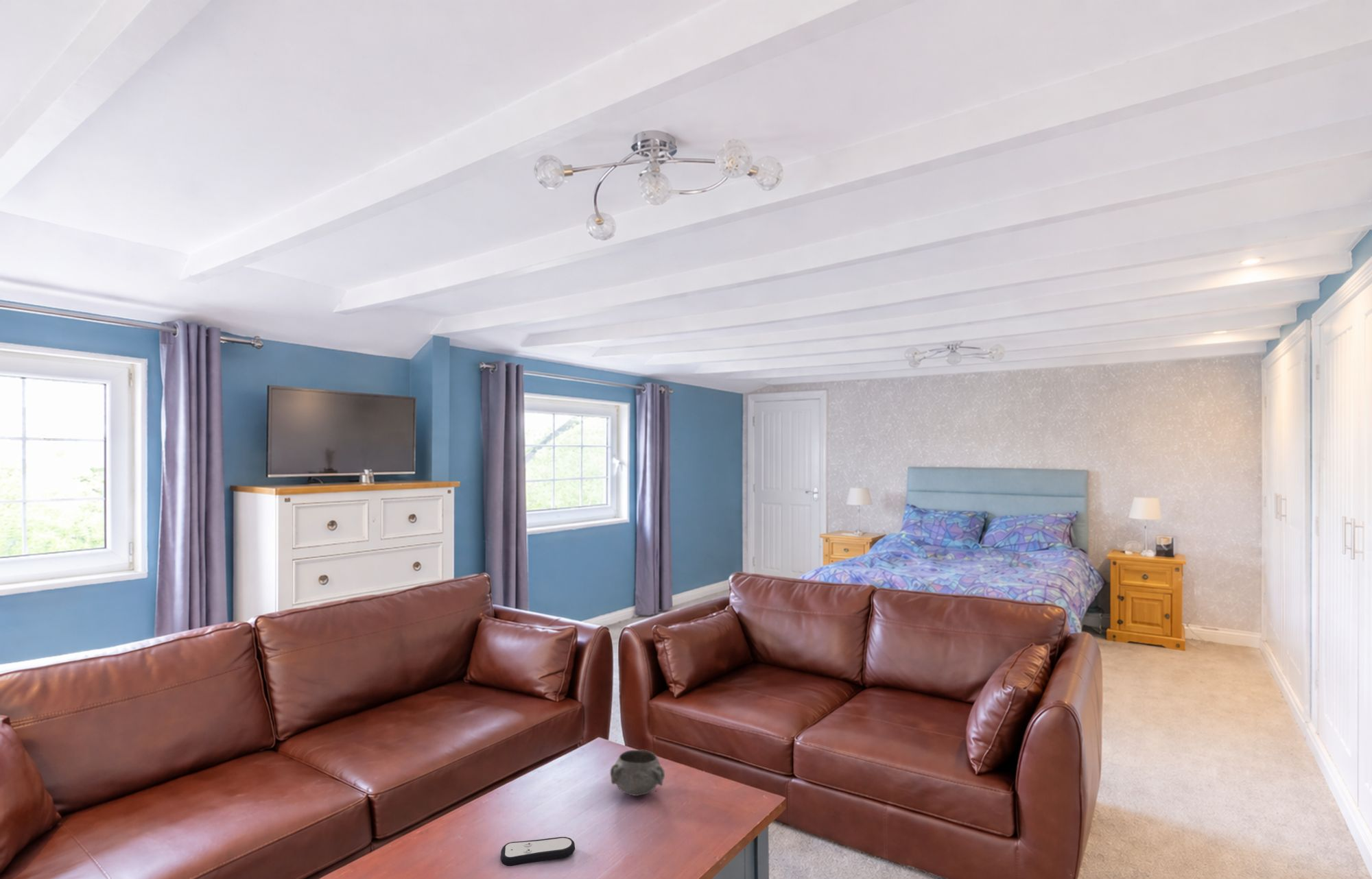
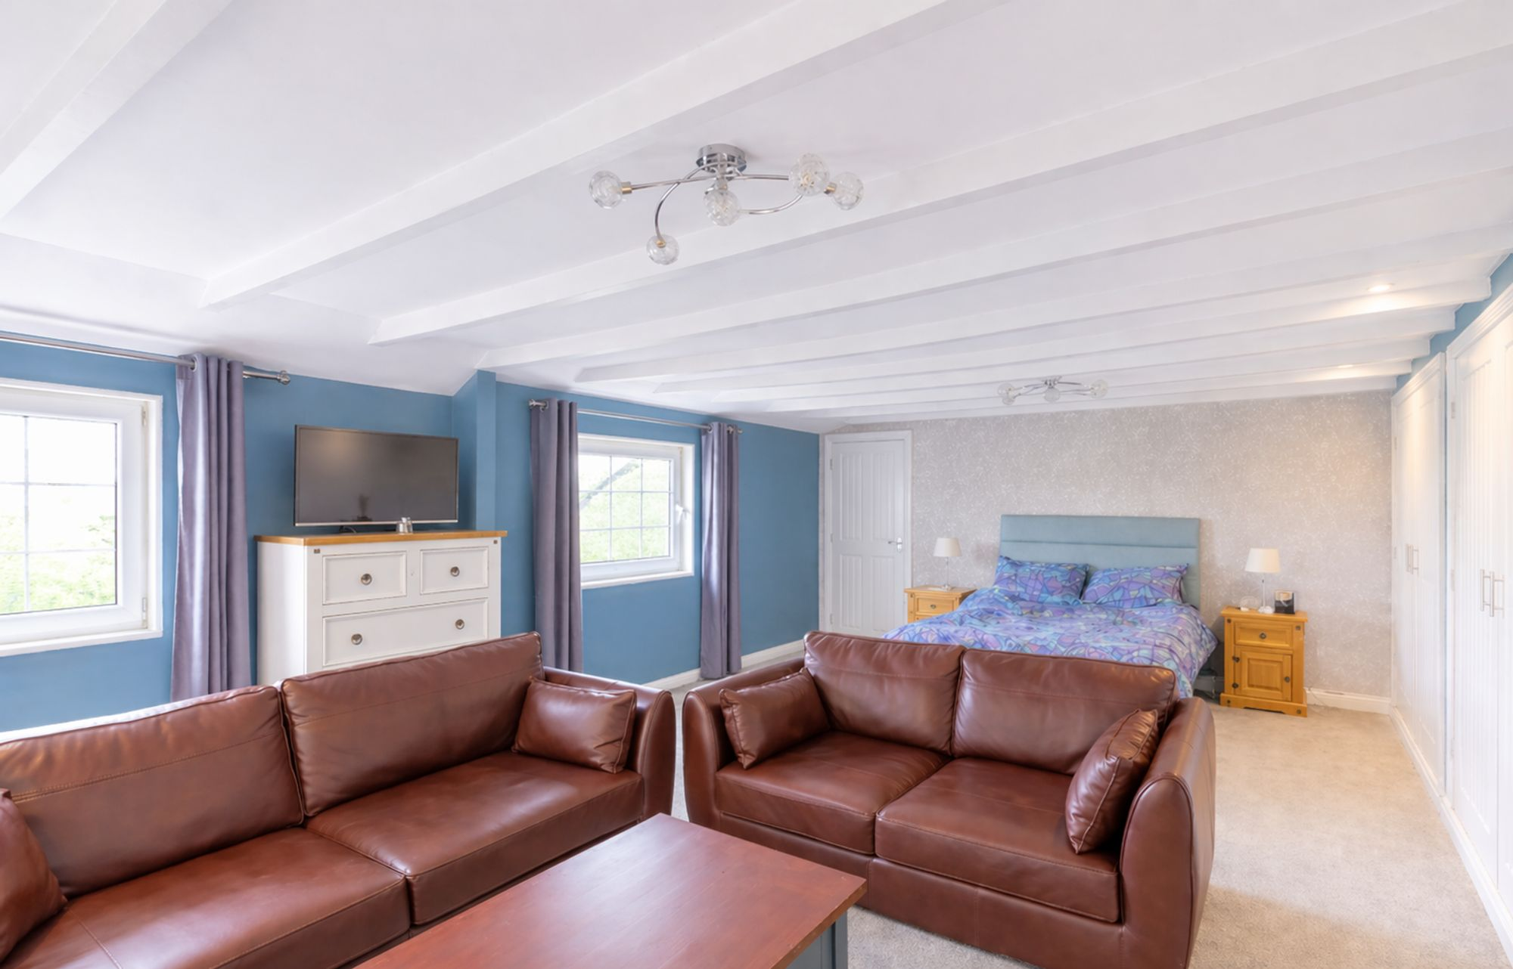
- remote control [500,836,576,867]
- decorative bowl [610,749,665,797]
